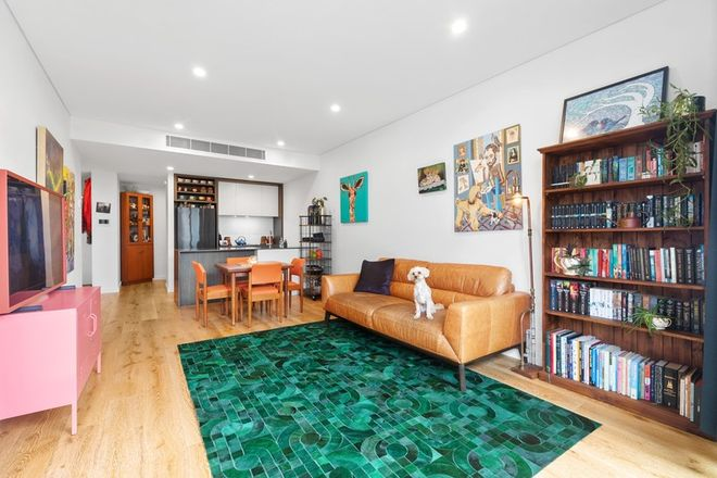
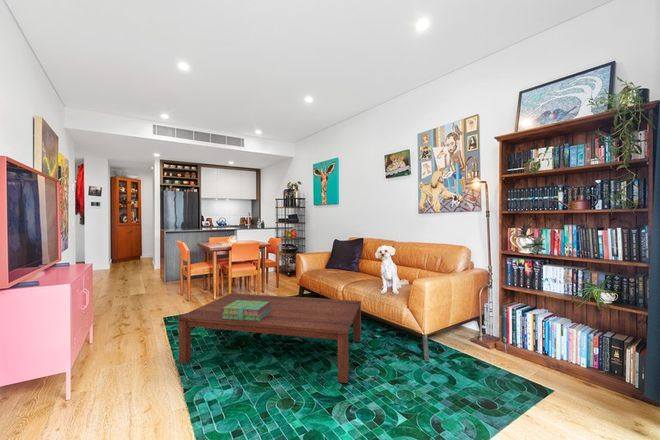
+ stack of books [221,300,271,321]
+ coffee table [177,292,362,384]
